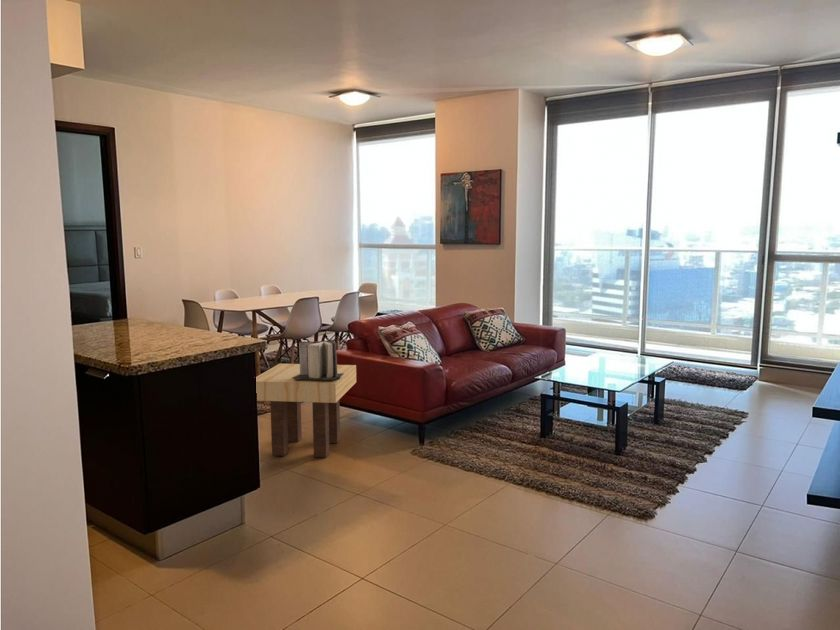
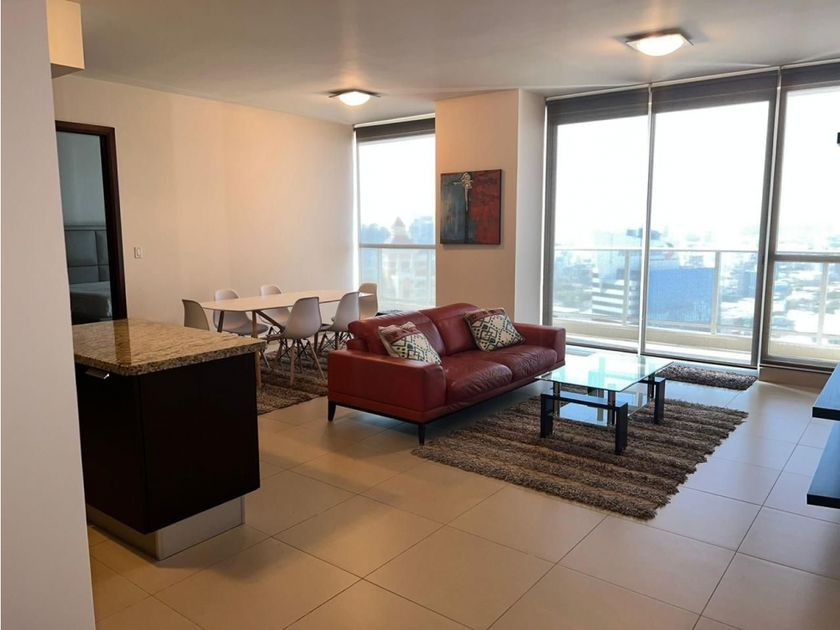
- side table [255,363,357,458]
- book [292,340,344,380]
